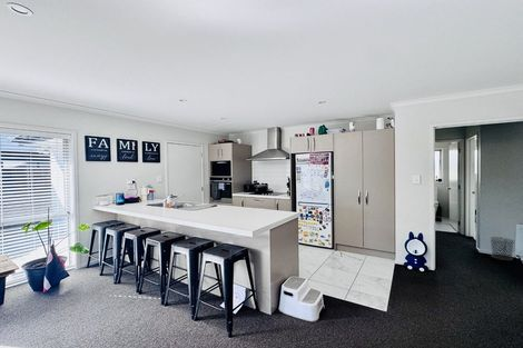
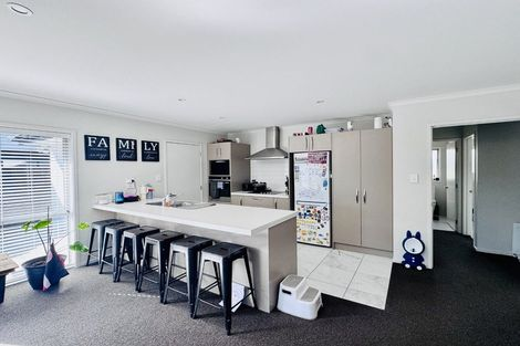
- trash can [489,236,515,261]
